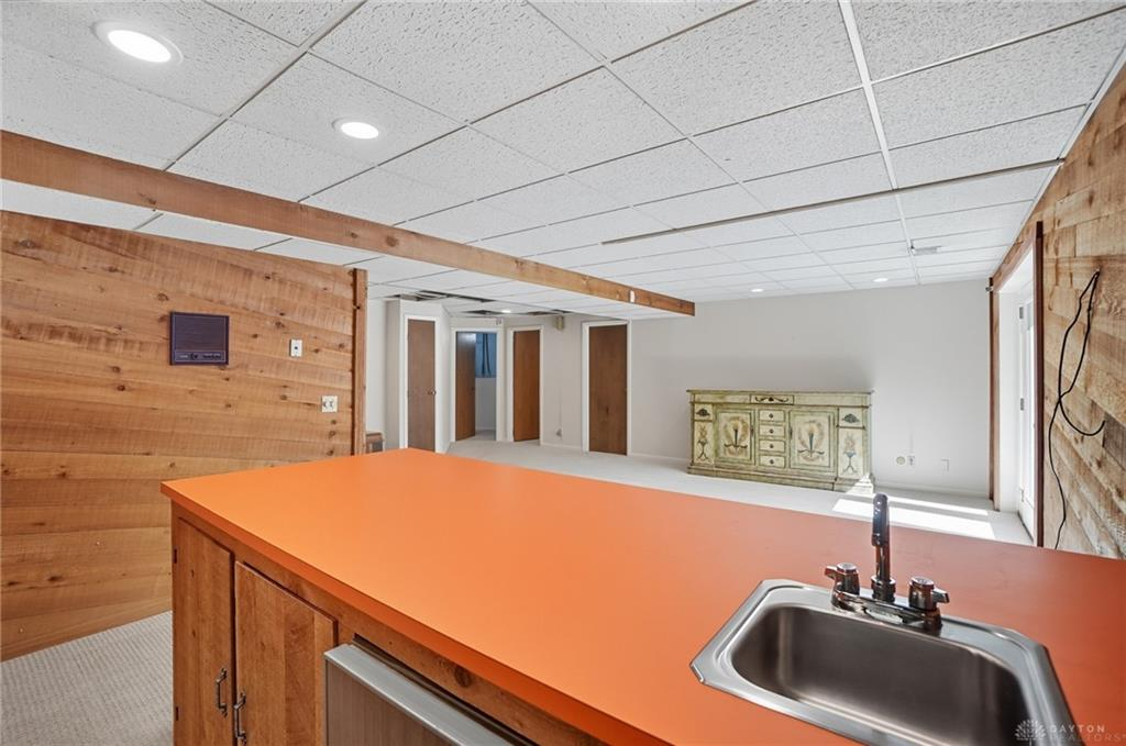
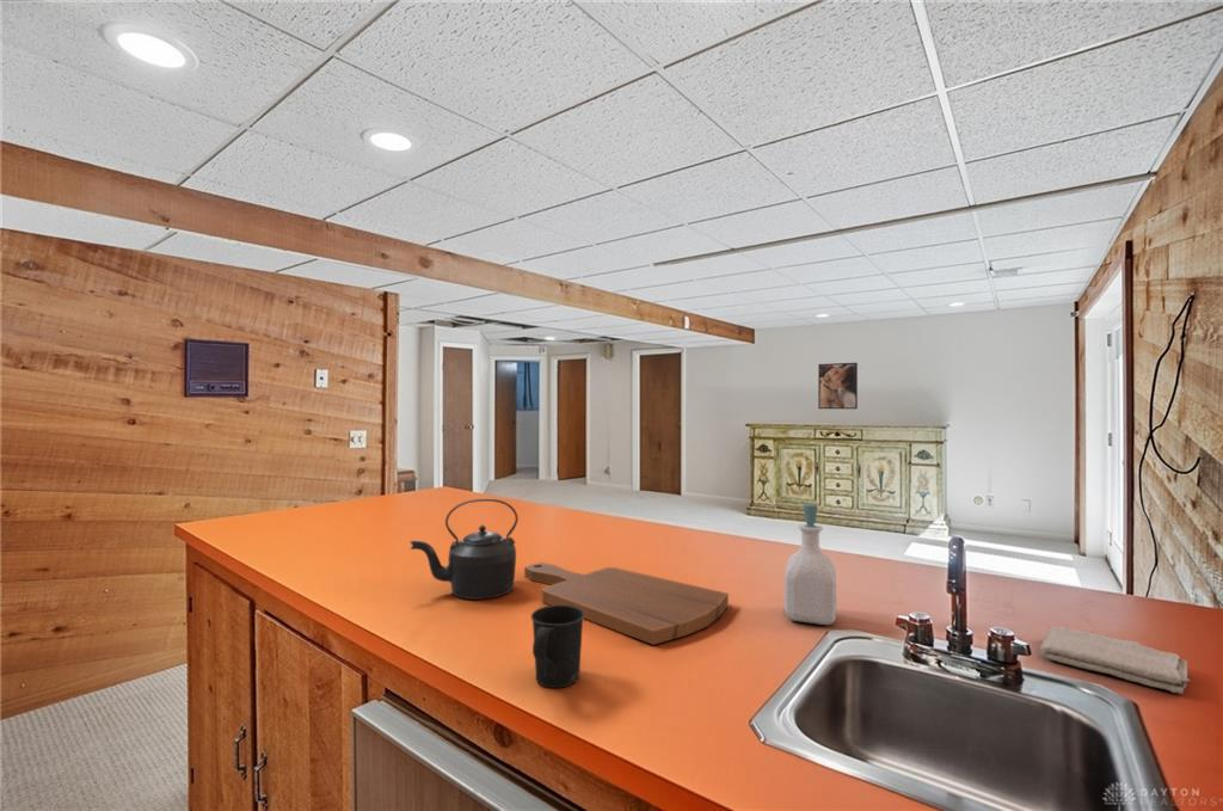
+ cutting board [523,561,730,646]
+ mug [530,604,584,689]
+ soap bottle [783,503,837,626]
+ washcloth [1039,626,1191,695]
+ kettle [408,497,520,601]
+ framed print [817,362,859,410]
